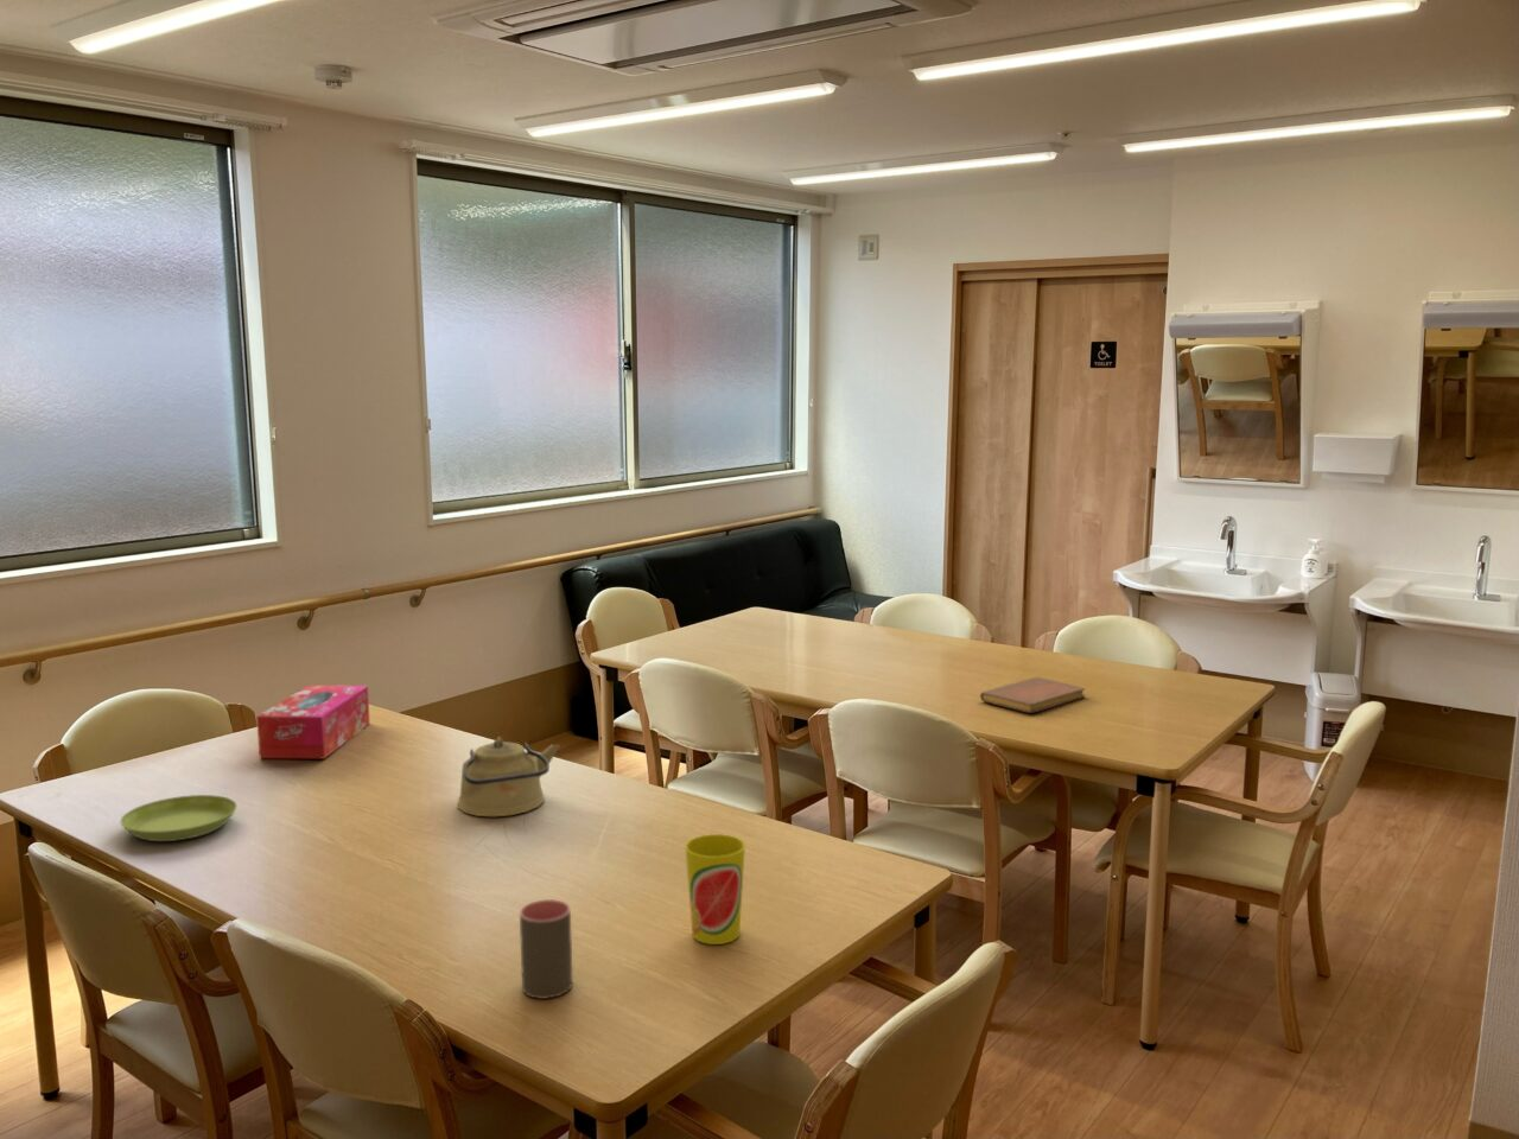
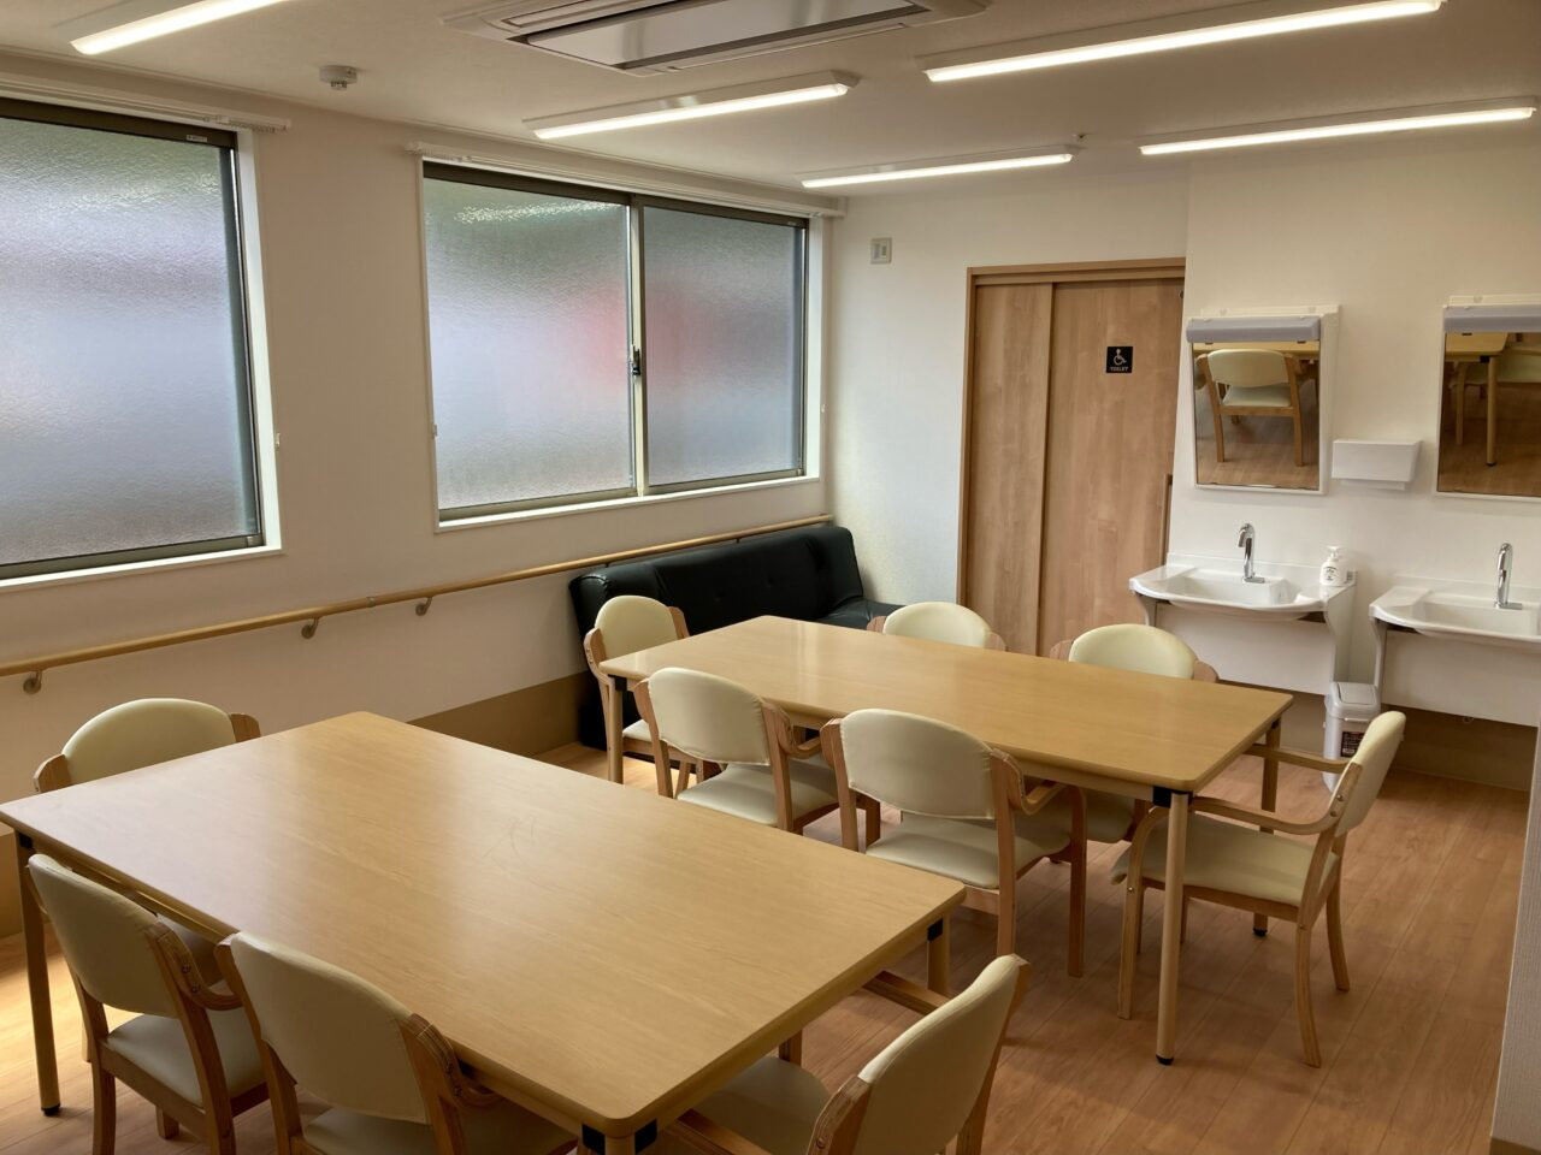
- saucer [118,793,238,842]
- notebook [980,676,1087,714]
- cup [684,833,746,945]
- cup [519,899,574,1000]
- tissue box [255,684,372,760]
- kettle [457,736,561,817]
